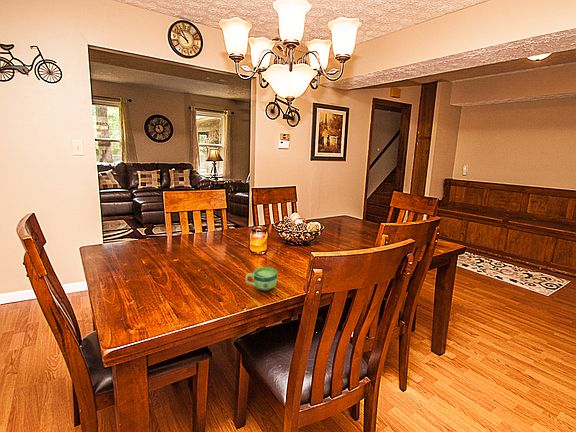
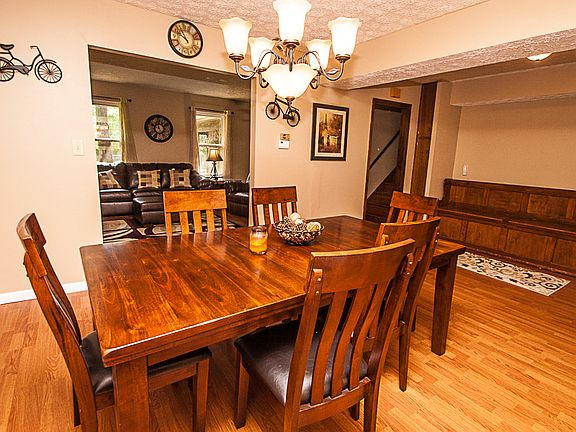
- cup [244,266,278,292]
